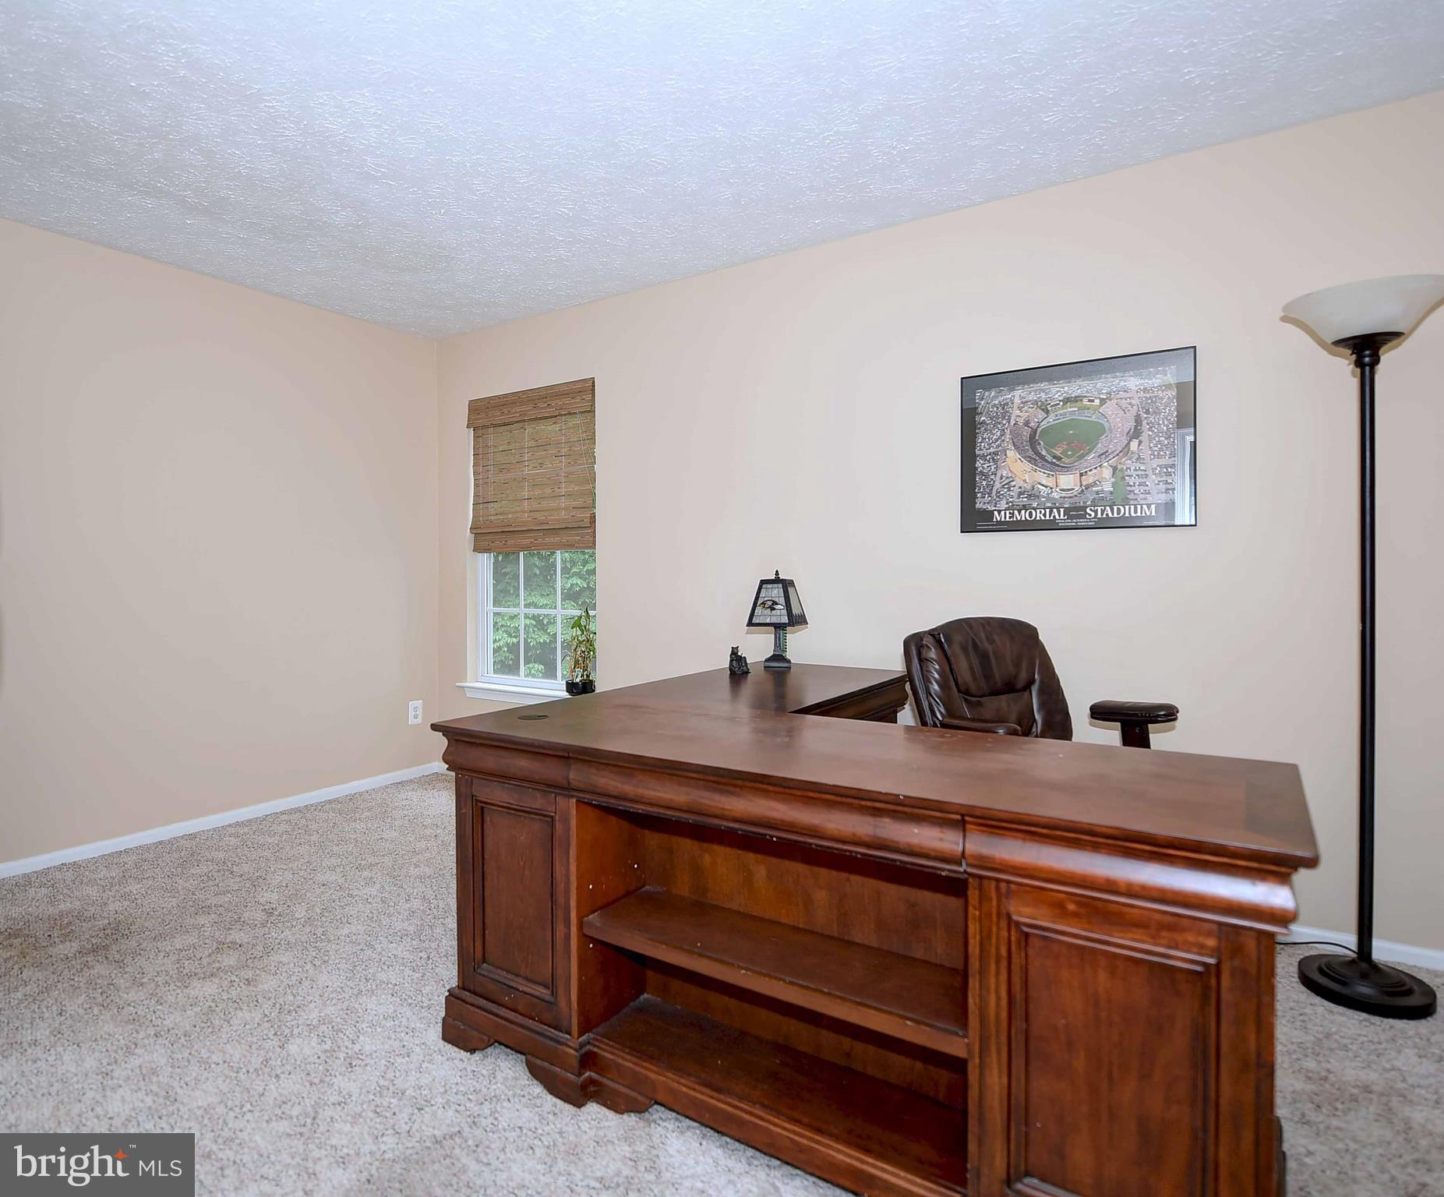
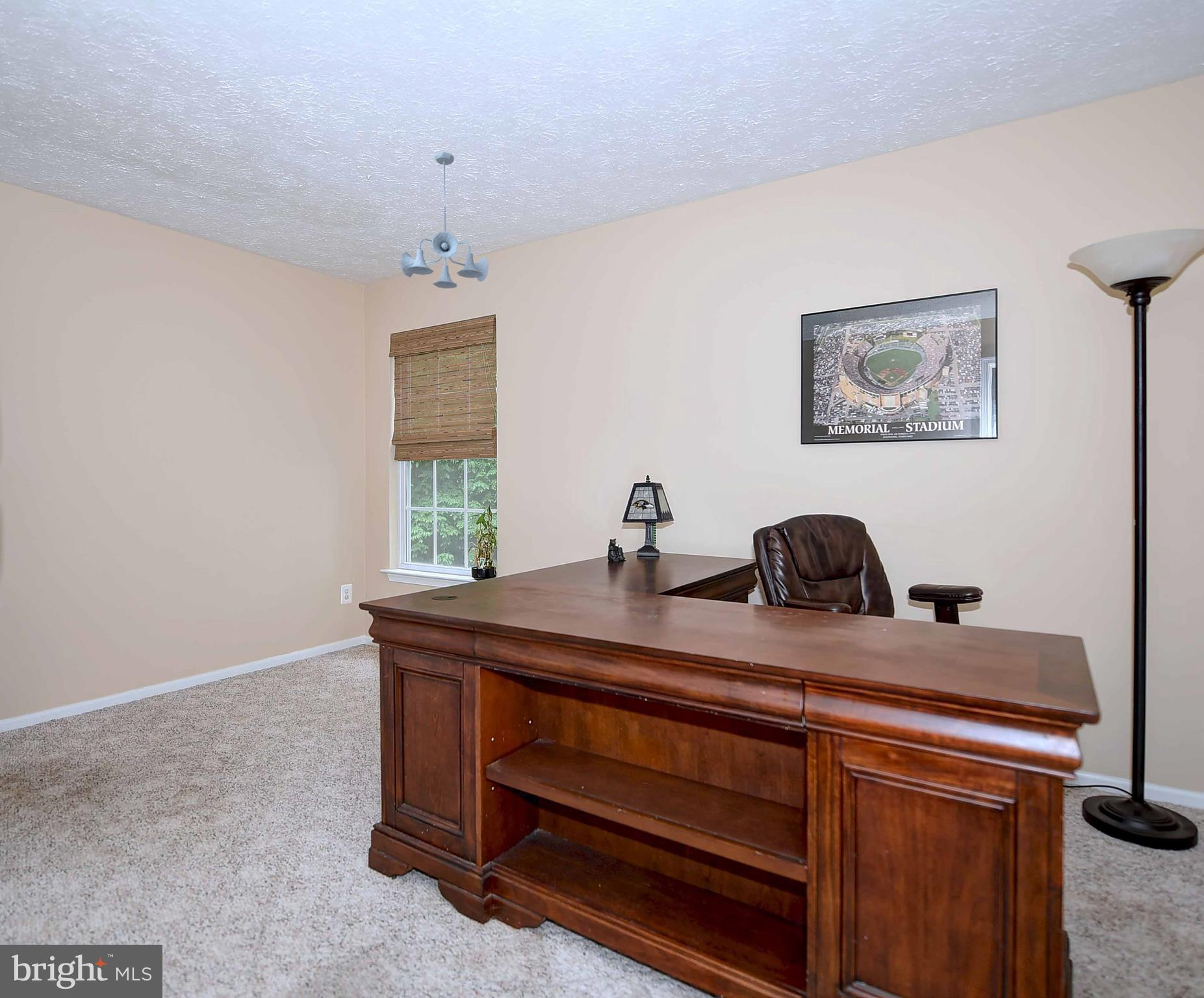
+ ceiling light fixture [400,151,489,289]
